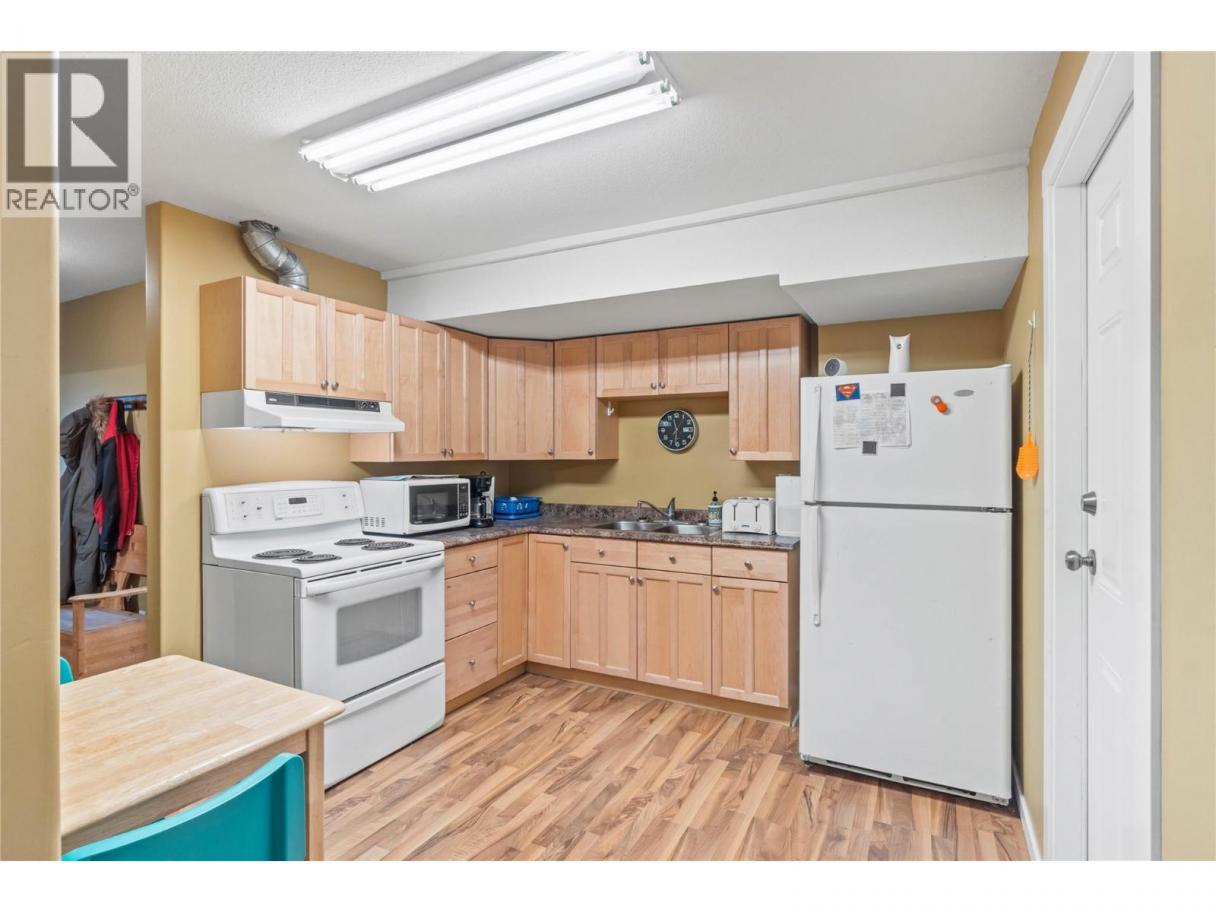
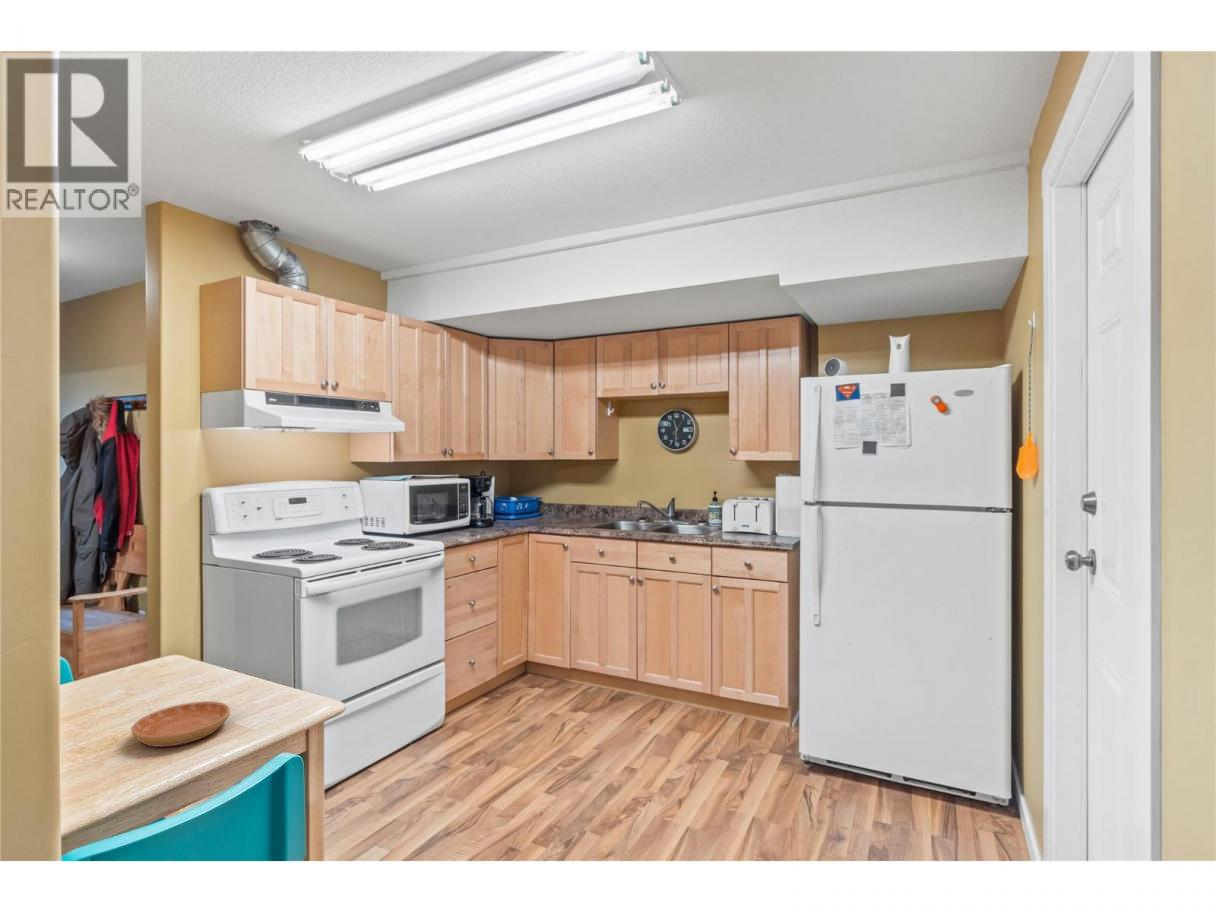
+ saucer [130,700,231,748]
